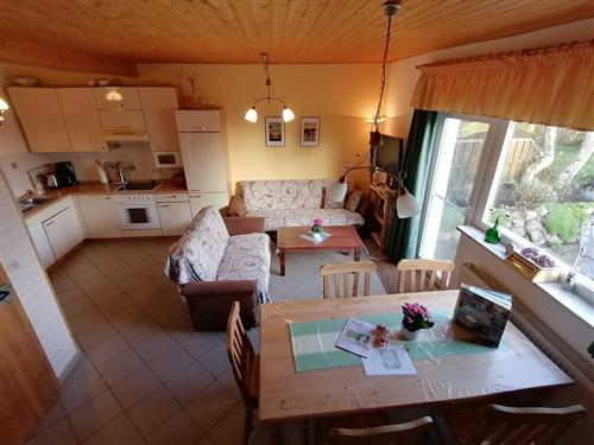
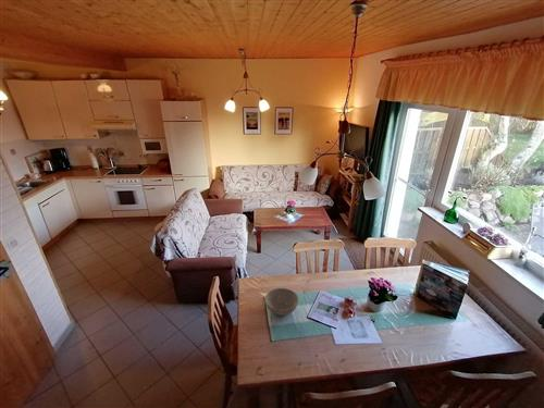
+ bowl [263,287,299,317]
